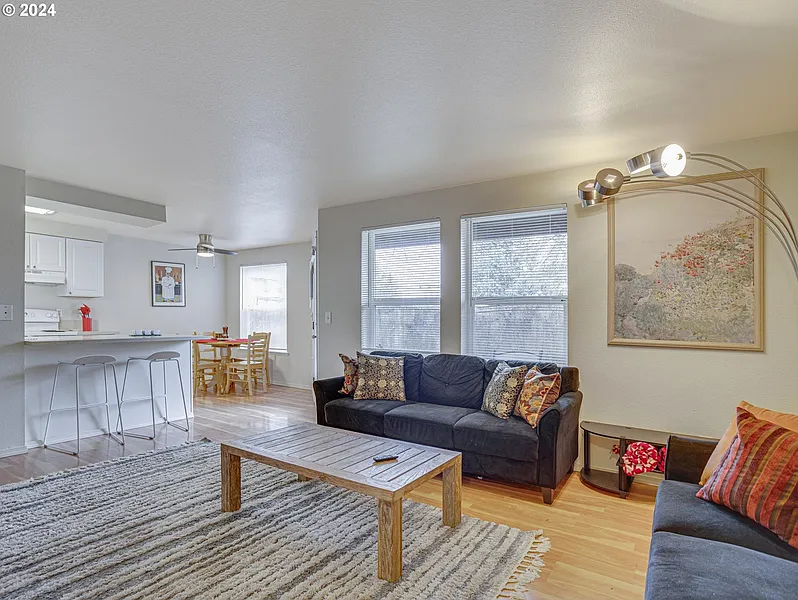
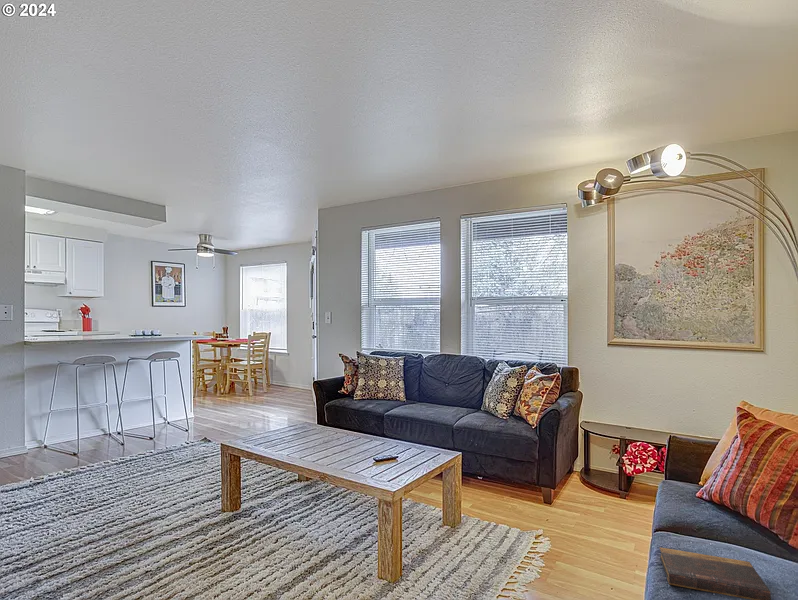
+ book [659,546,772,600]
